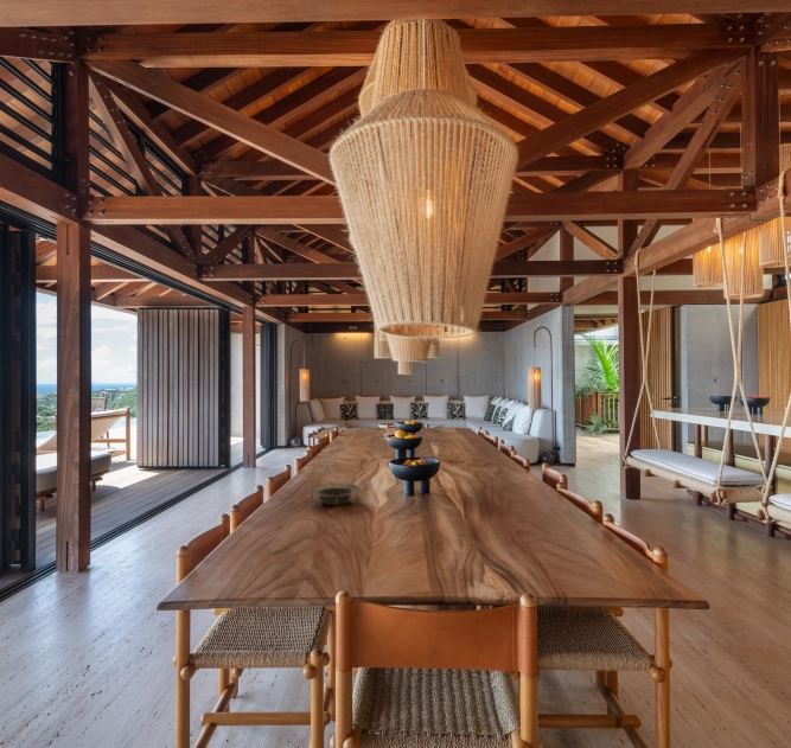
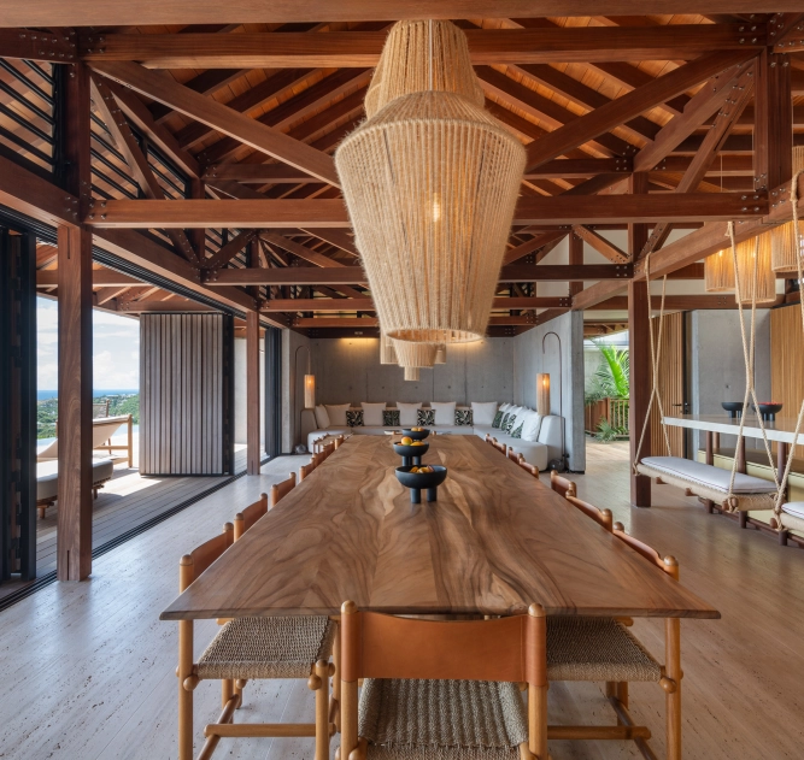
- bowl [307,484,362,506]
